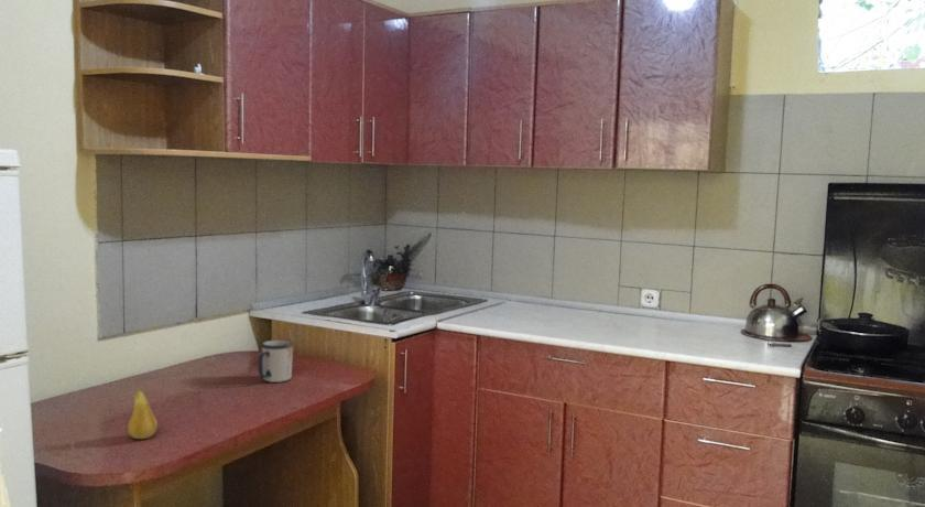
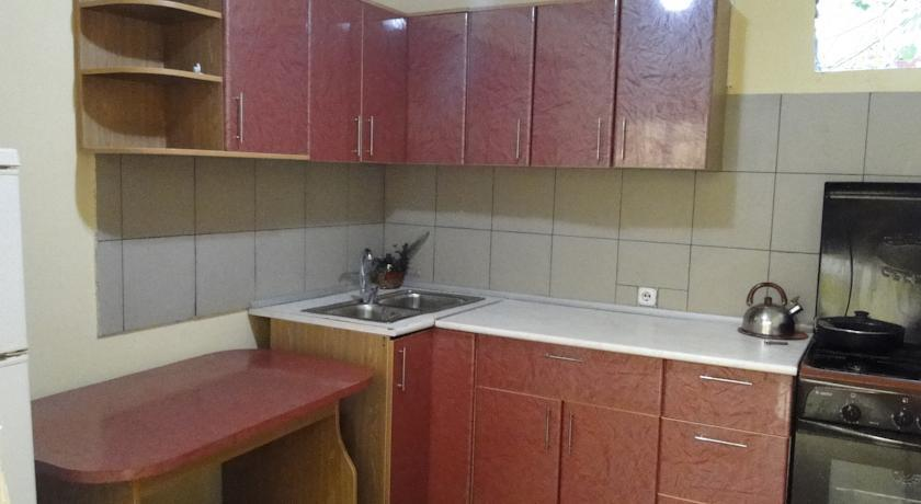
- mug [258,338,295,384]
- fruit [127,389,157,440]
